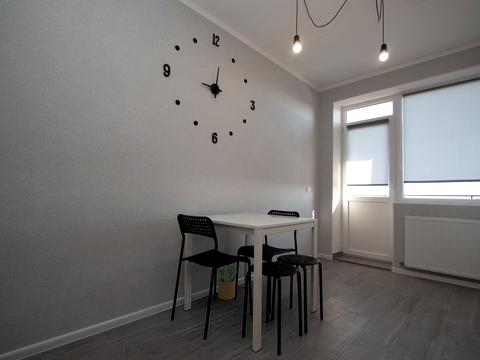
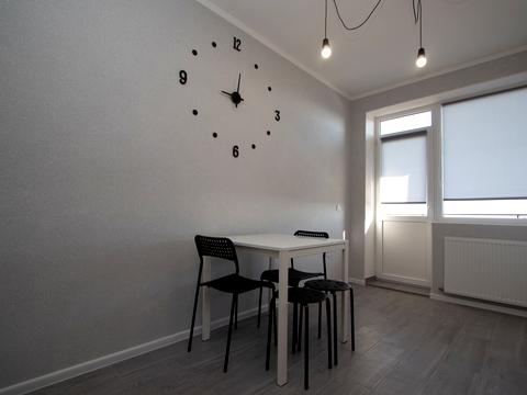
- potted plant [216,264,238,301]
